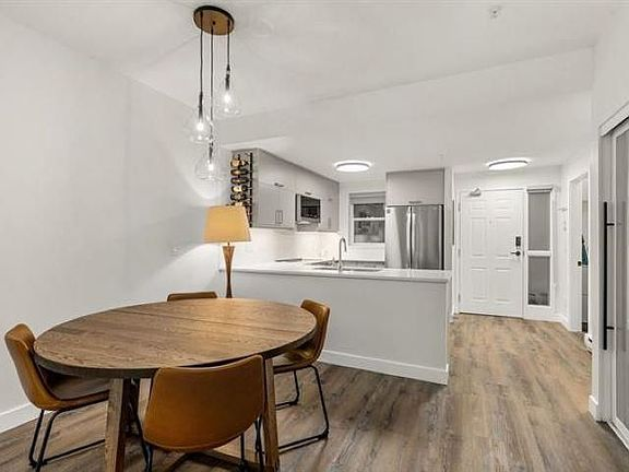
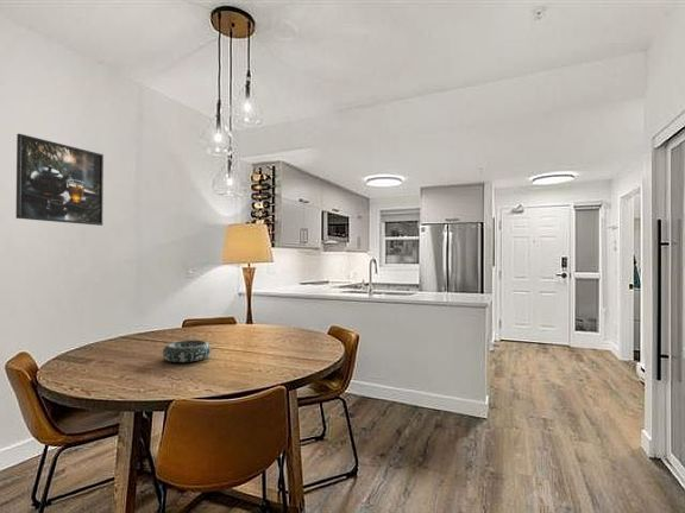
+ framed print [14,133,105,227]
+ decorative bowl [162,340,212,363]
